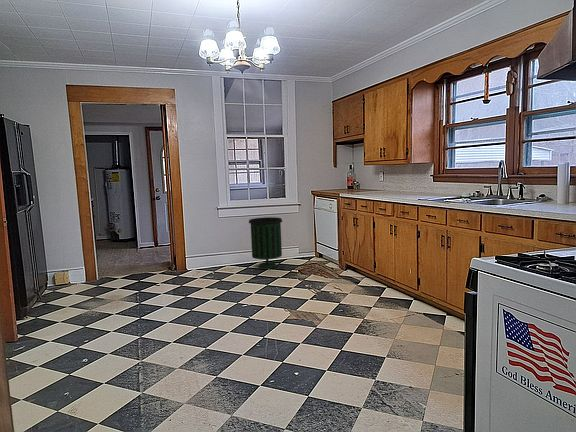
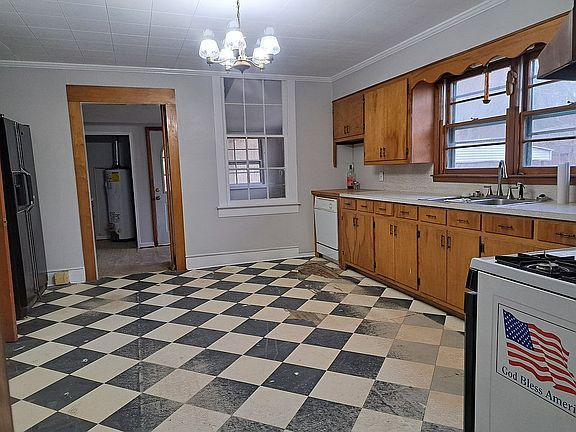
- trash can [248,216,283,270]
